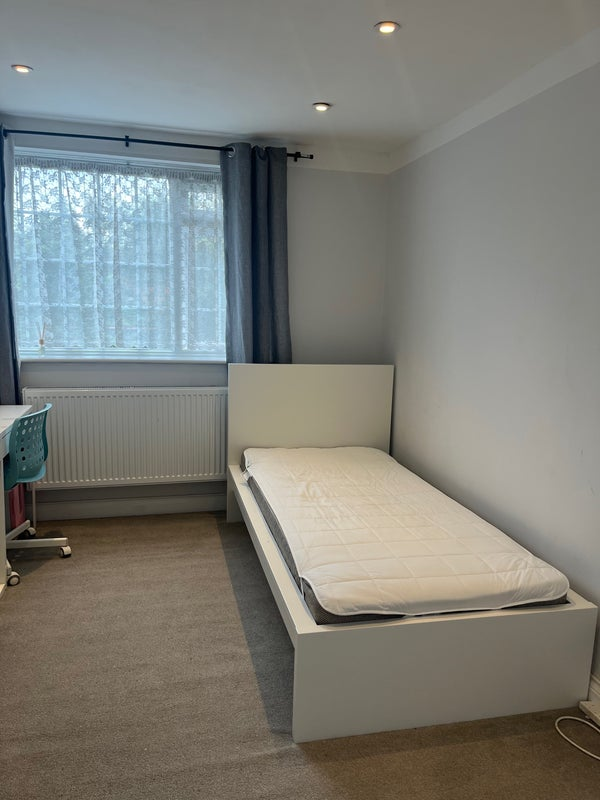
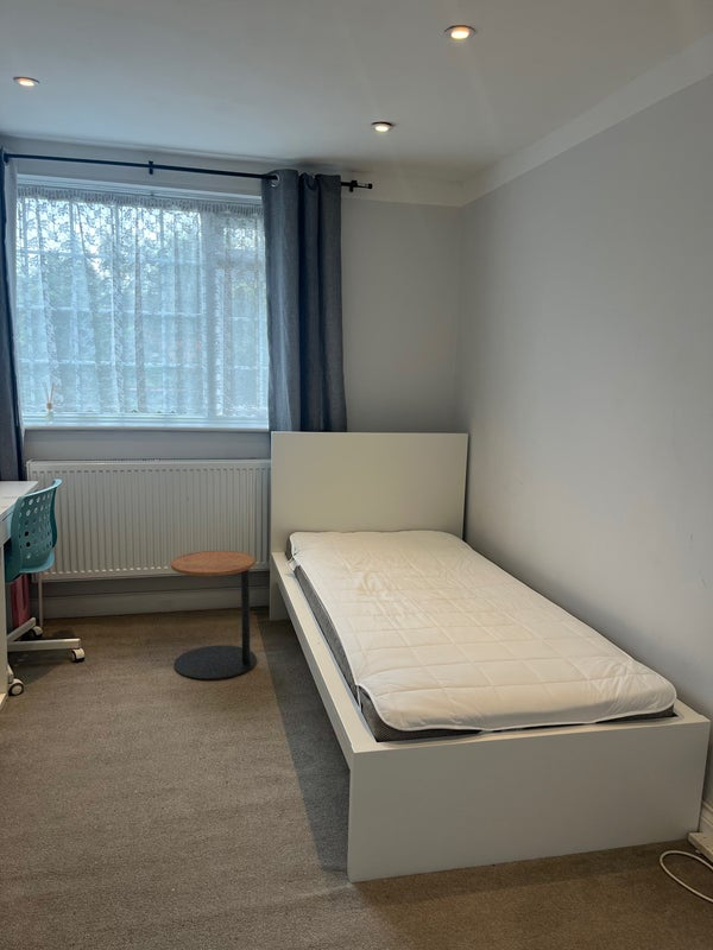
+ side table [170,550,258,682]
